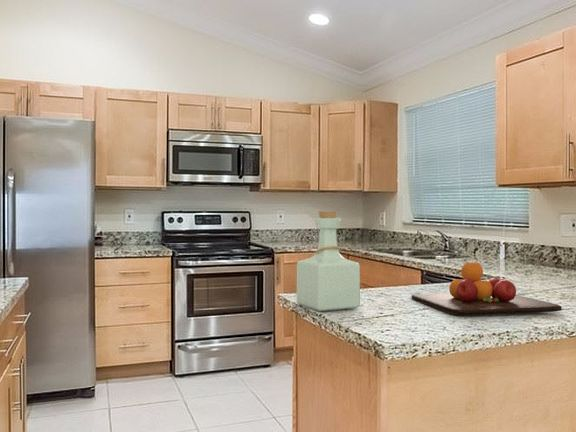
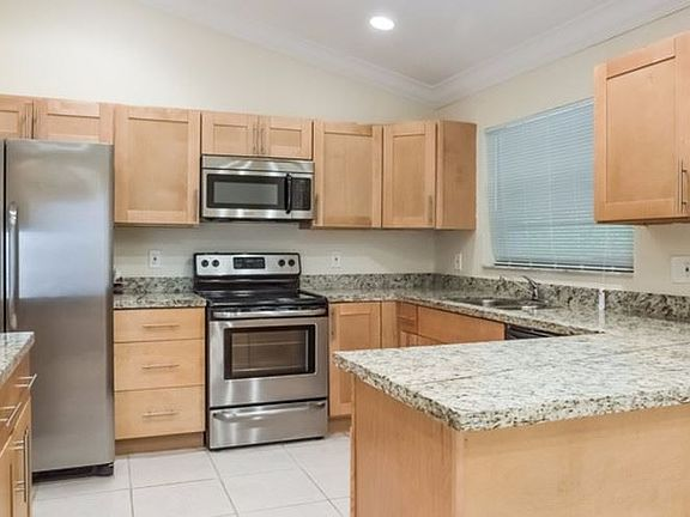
- bottle [296,210,361,312]
- chopping board [411,261,563,316]
